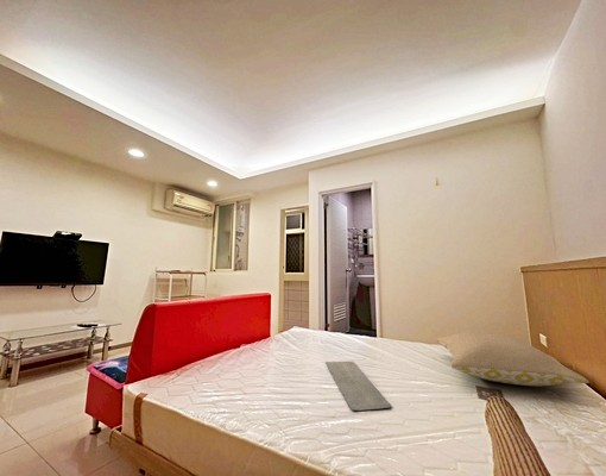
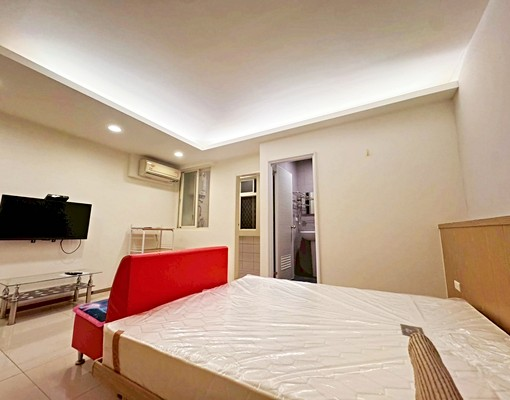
- bath mat [324,361,392,412]
- pillow [435,331,591,387]
